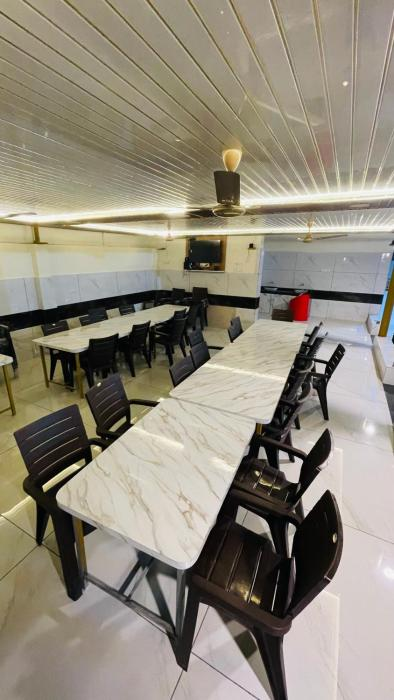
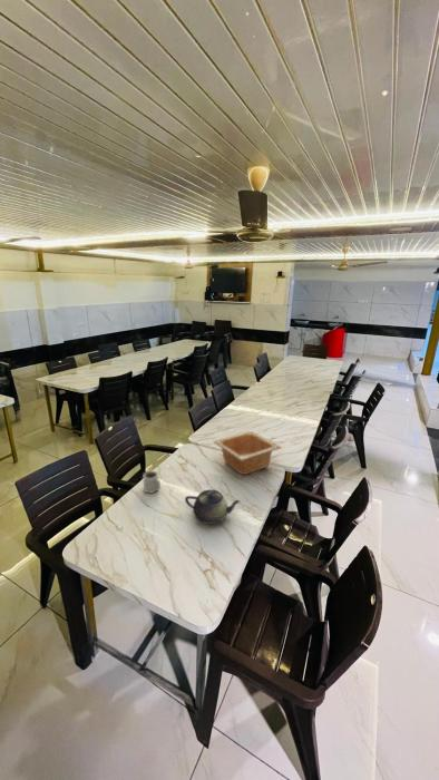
+ cup [142,470,162,495]
+ serving bowl [212,430,283,476]
+ teapot [184,489,242,525]
